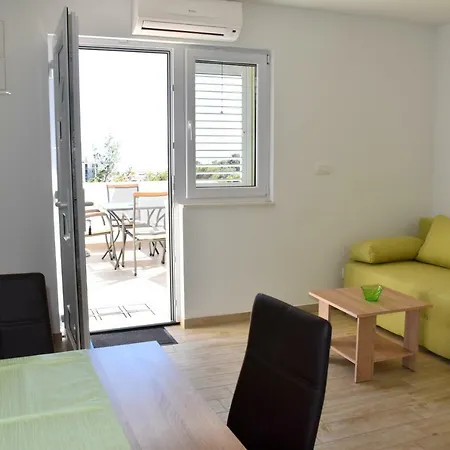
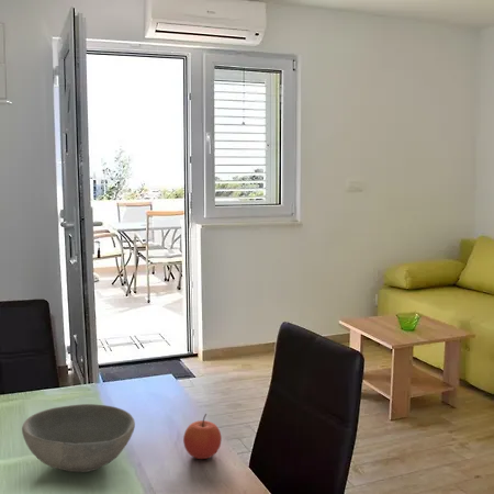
+ apple [182,413,223,460]
+ bowl [21,403,136,473]
